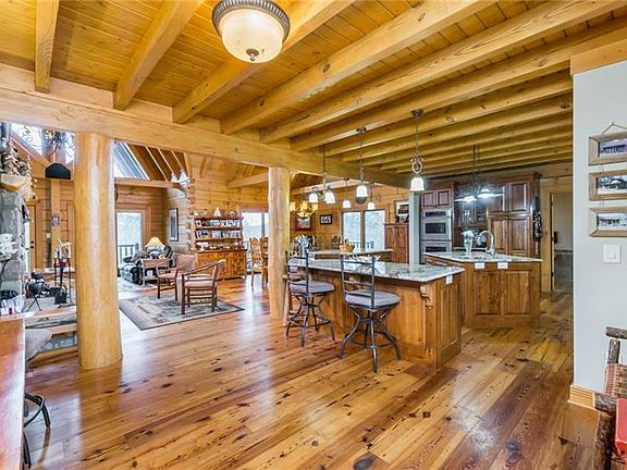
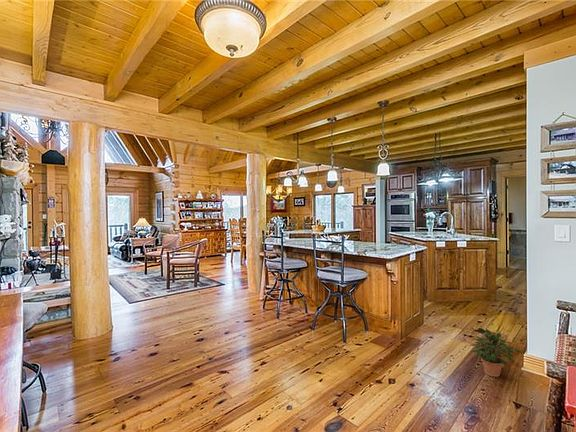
+ potted plant [468,327,523,378]
